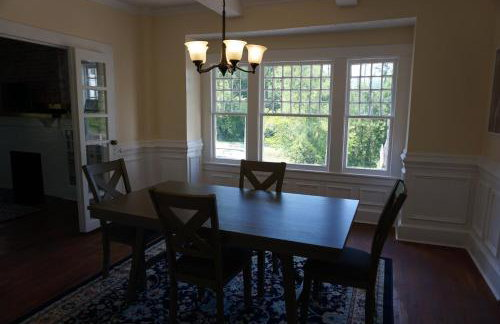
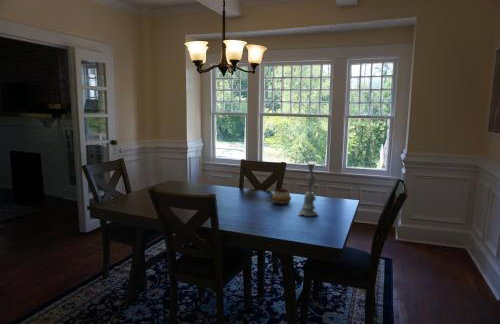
+ candlestick [297,160,319,217]
+ decorative bowl [271,188,292,206]
